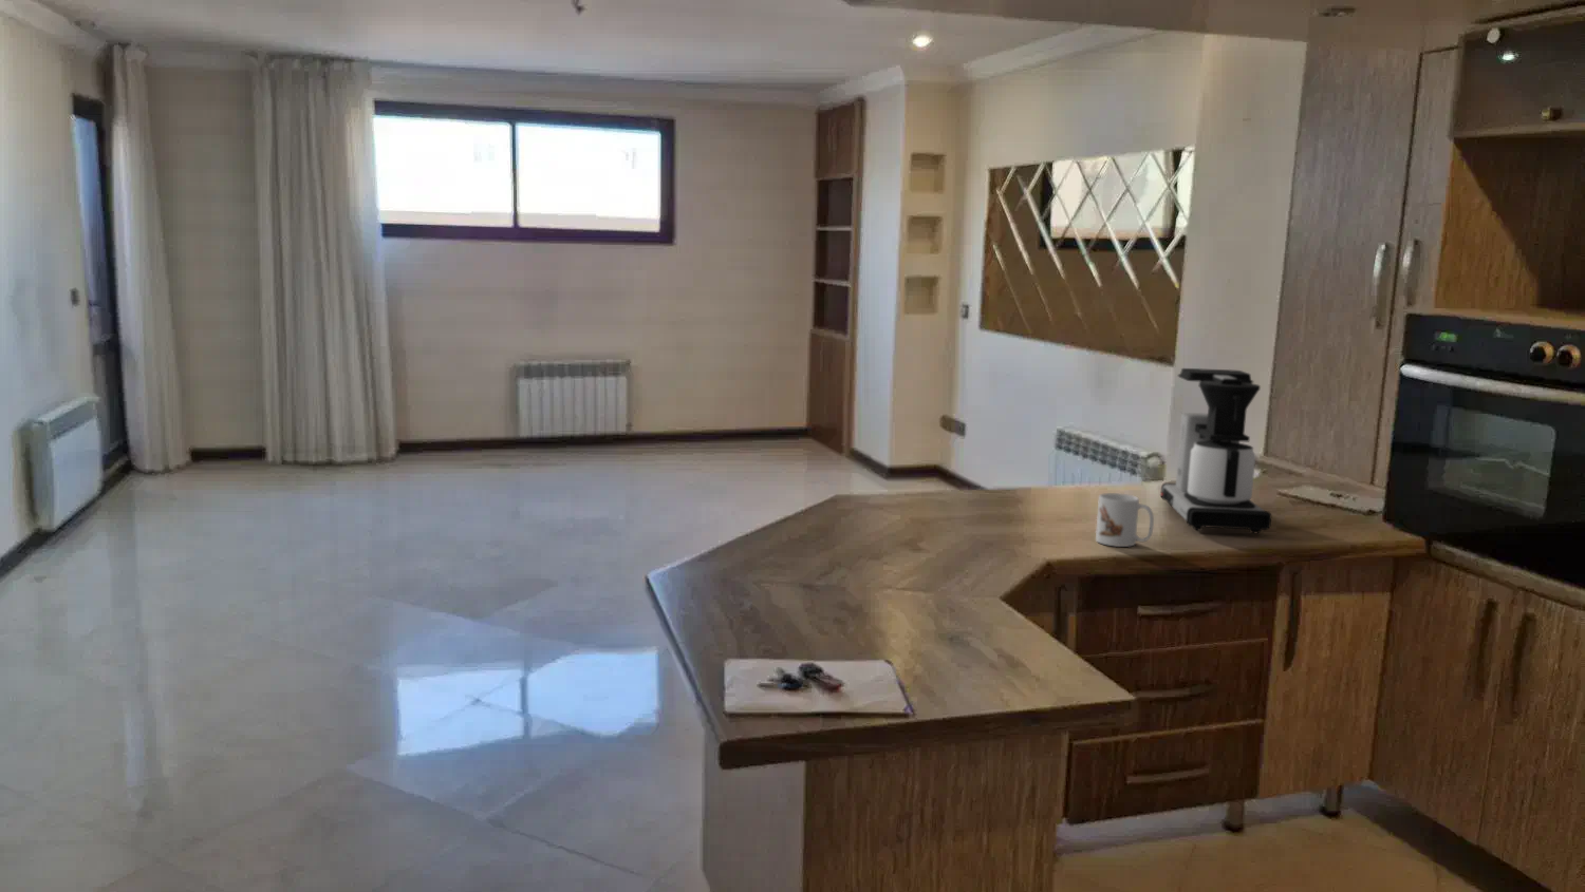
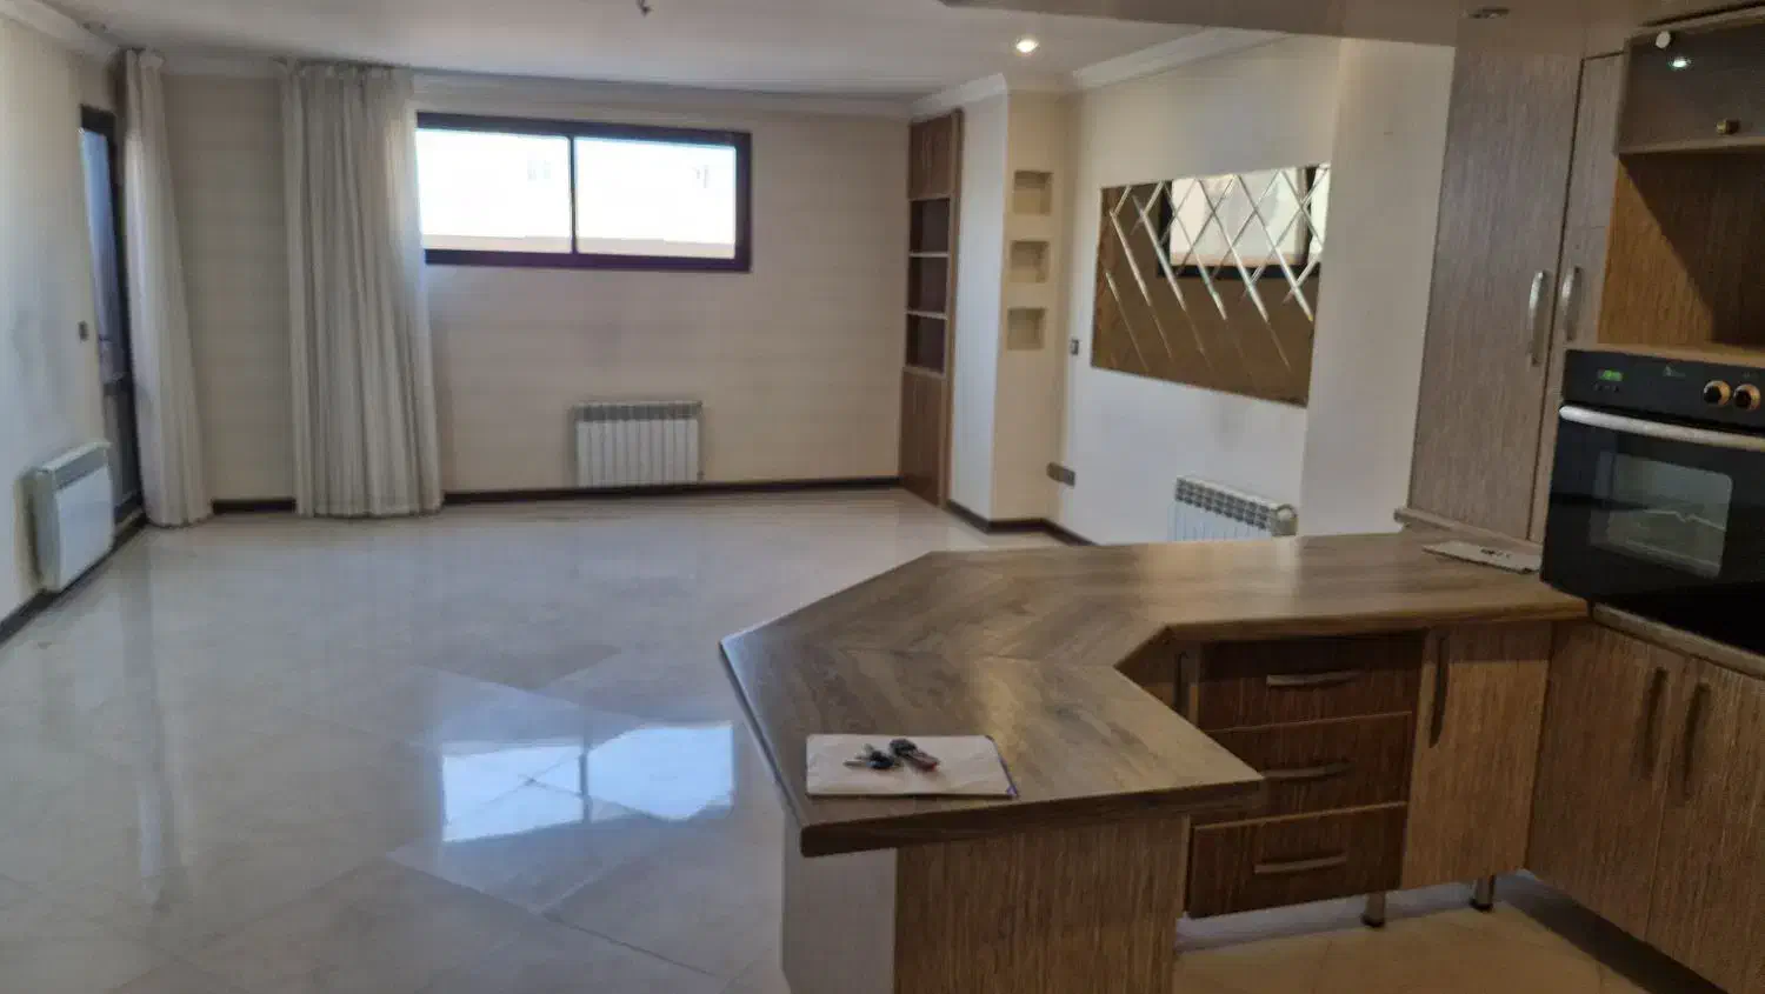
- coffee maker [1159,368,1273,534]
- mug [1095,492,1155,548]
